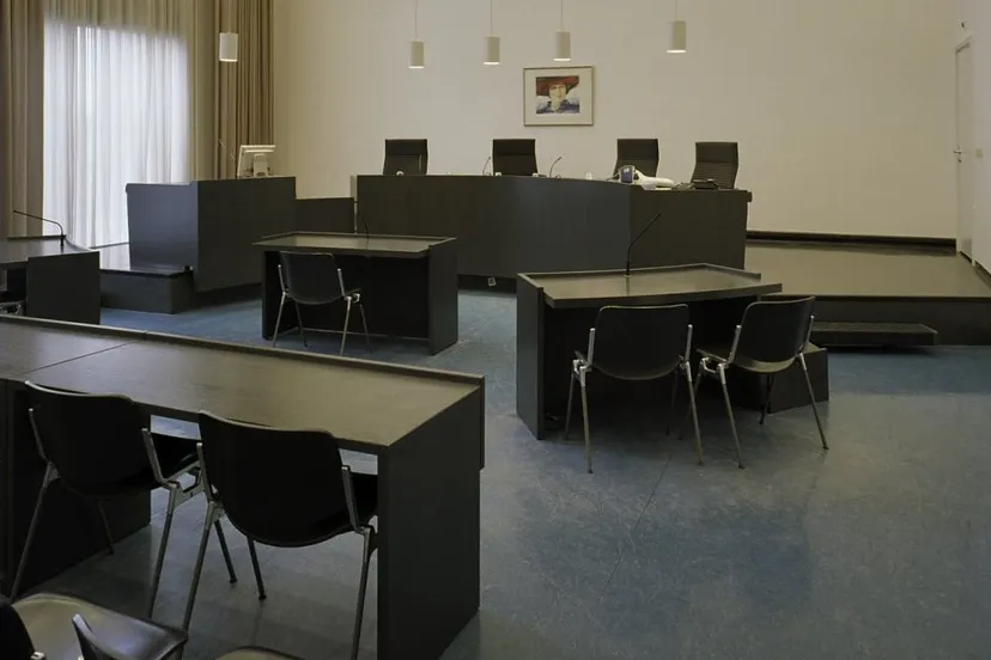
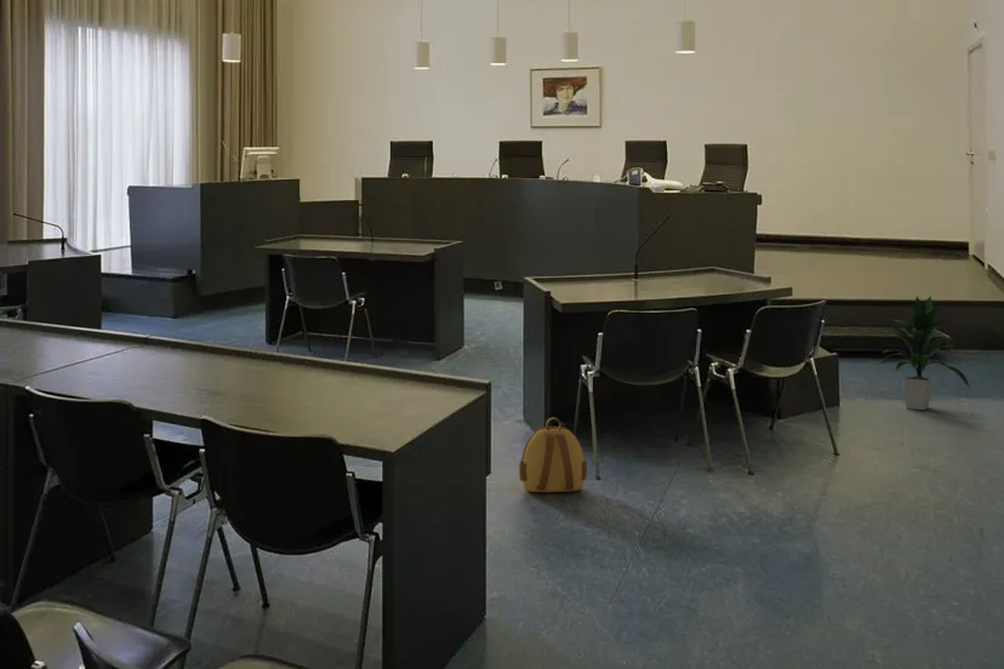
+ backpack [518,416,588,493]
+ indoor plant [877,295,971,411]
